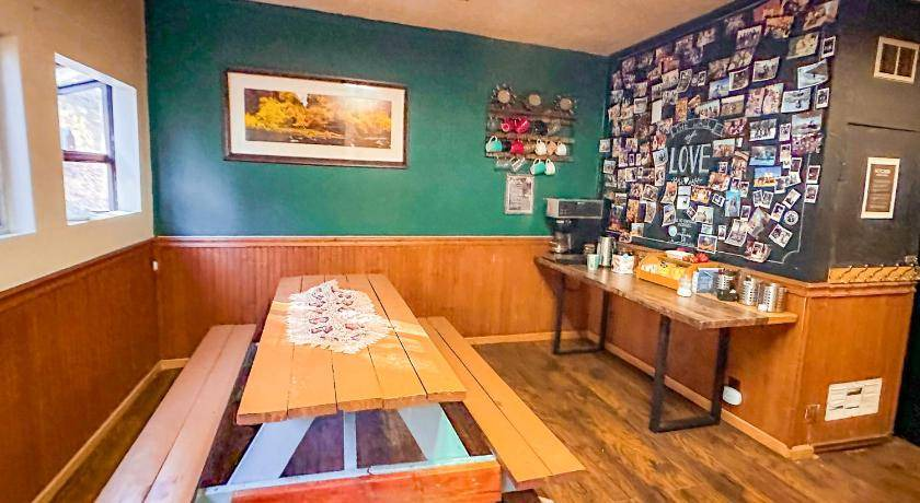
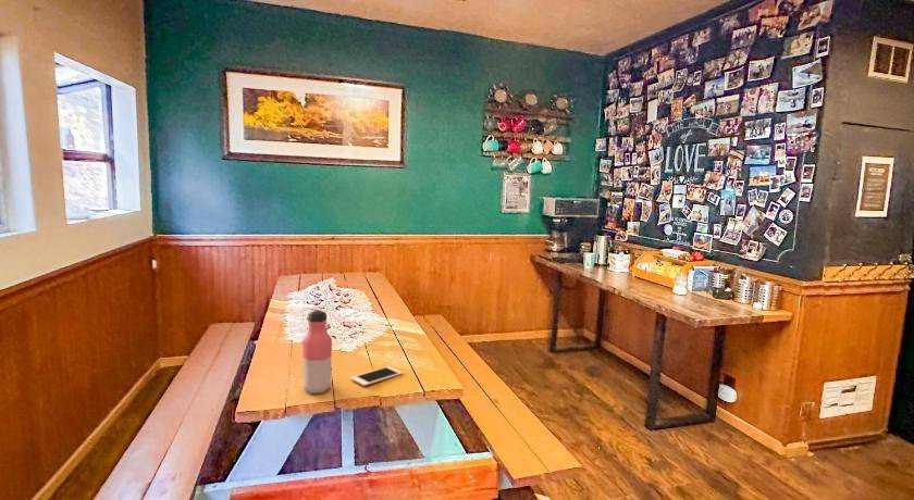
+ water bottle [301,310,333,395]
+ cell phone [349,365,404,387]
